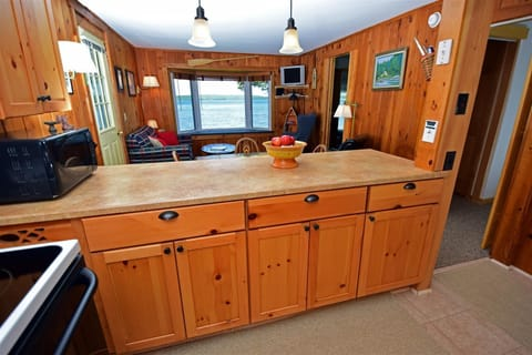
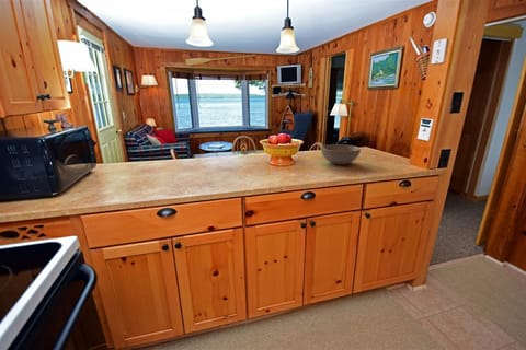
+ bowl [320,143,362,165]
